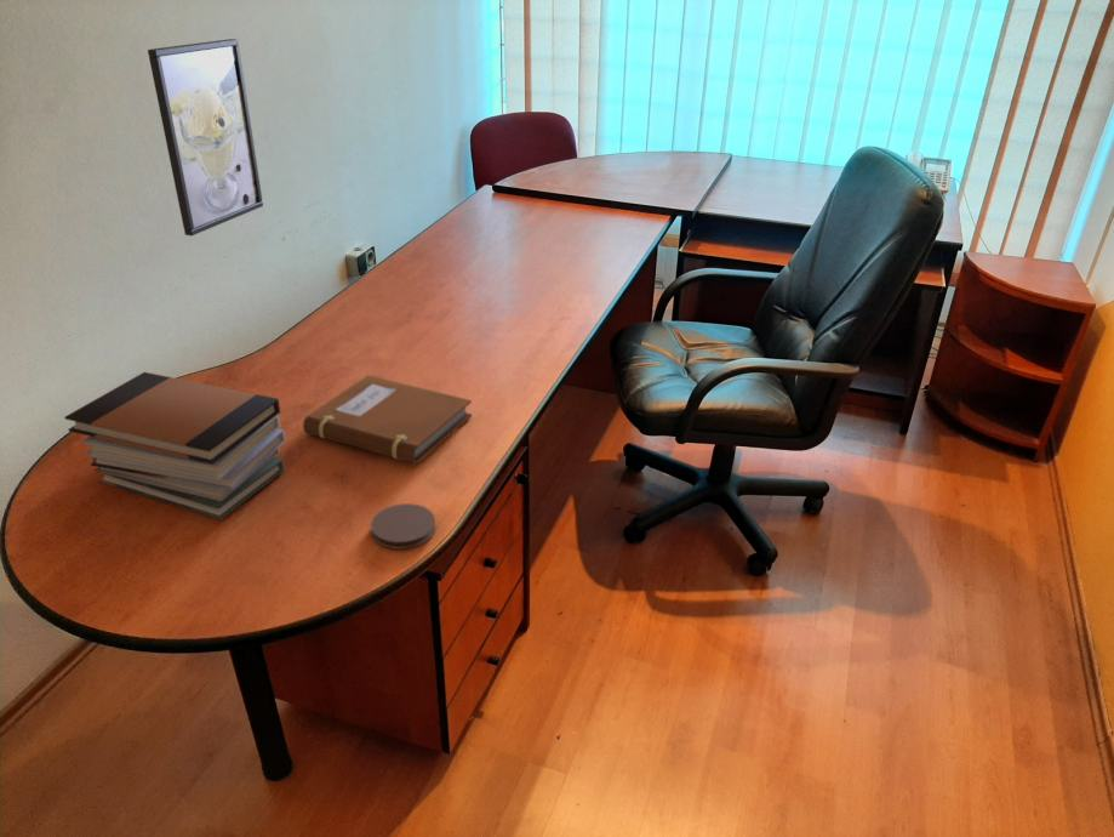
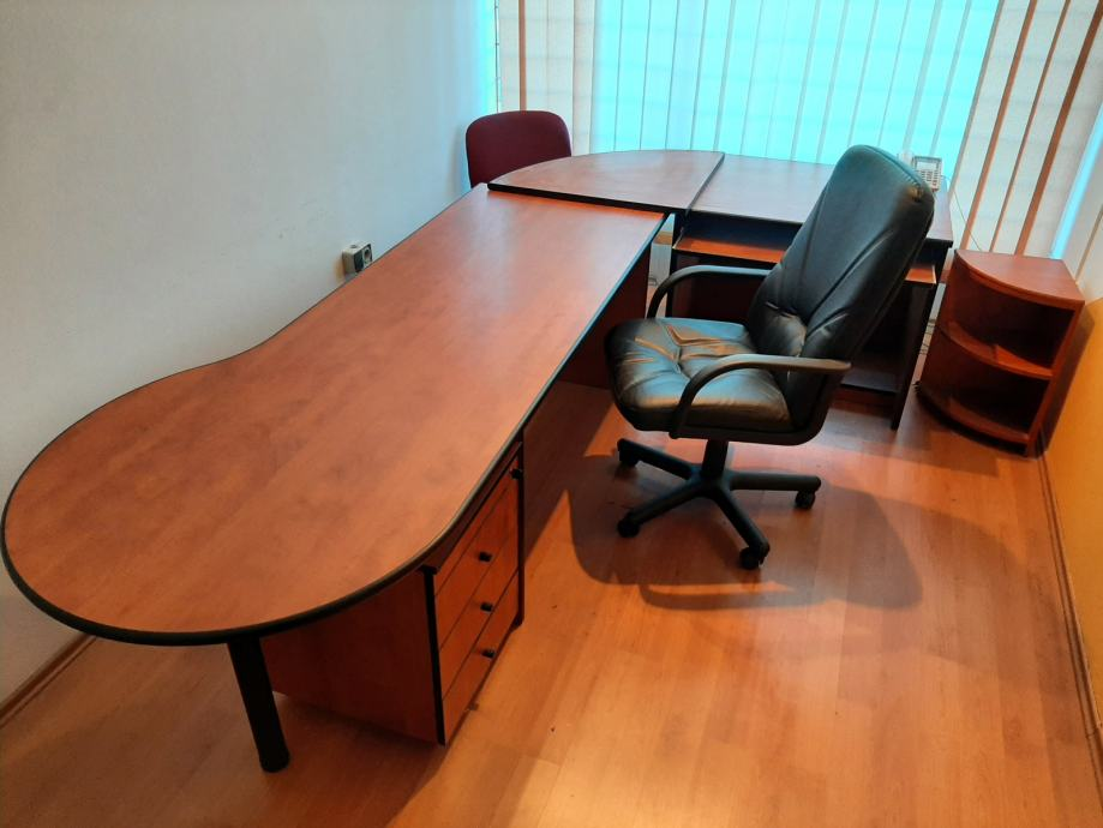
- book stack [63,371,286,520]
- coaster [370,502,436,551]
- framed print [147,38,264,237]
- notebook [302,374,473,465]
